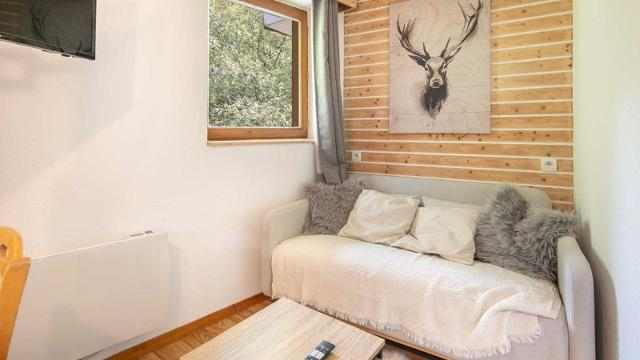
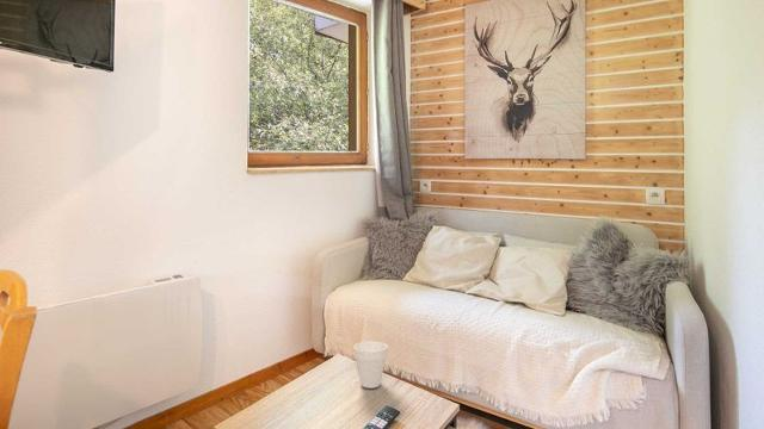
+ cup [352,340,389,390]
